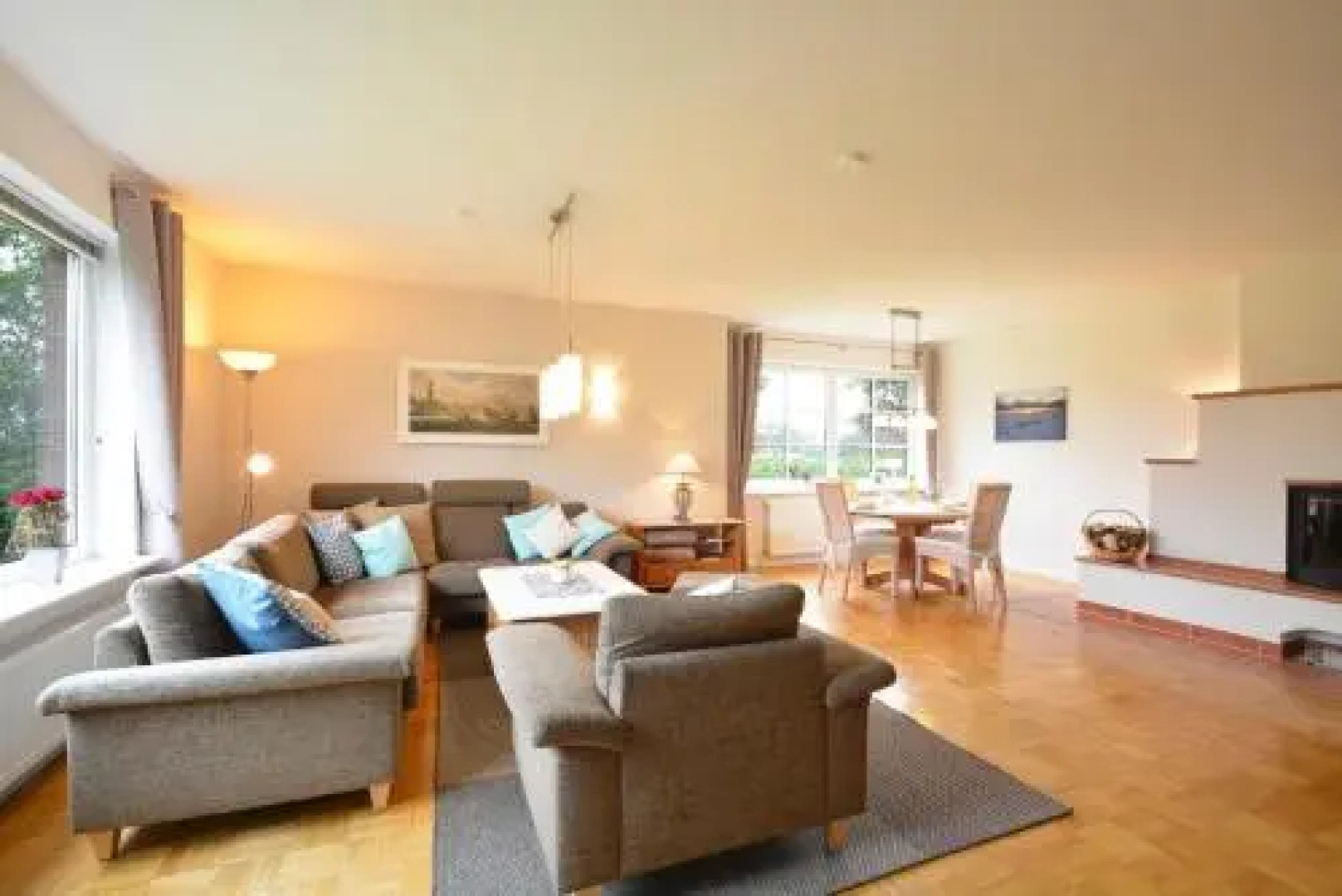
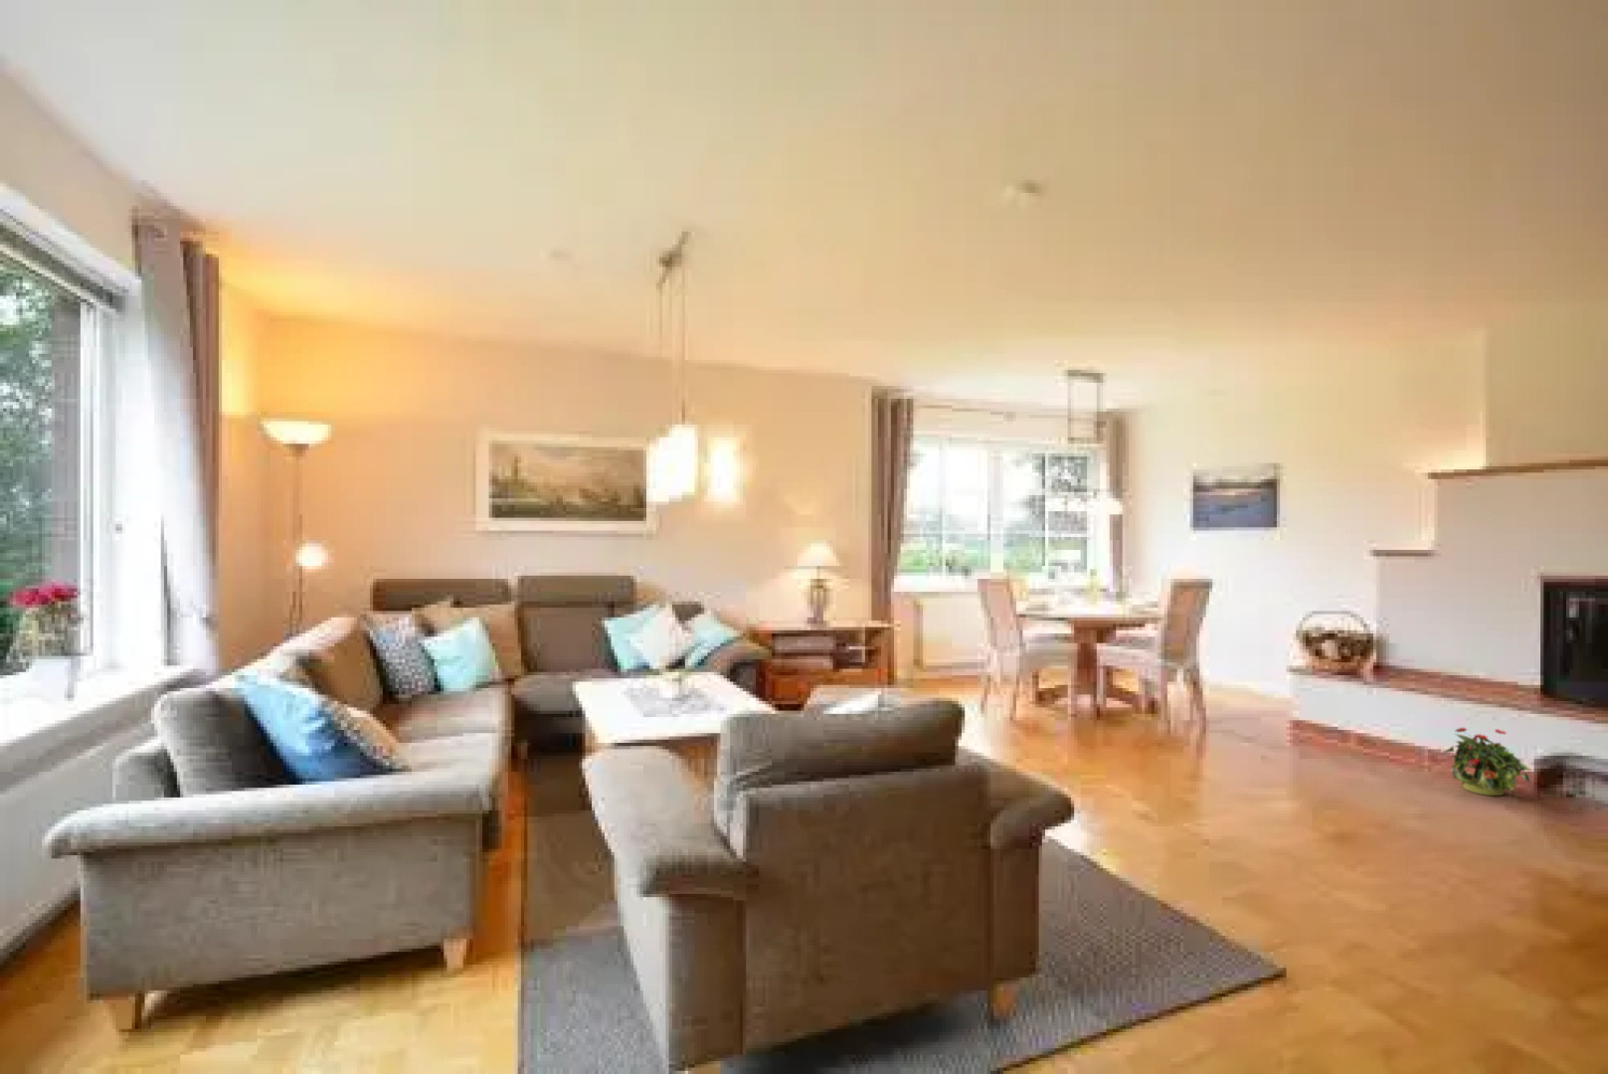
+ potted plant [1441,726,1533,797]
